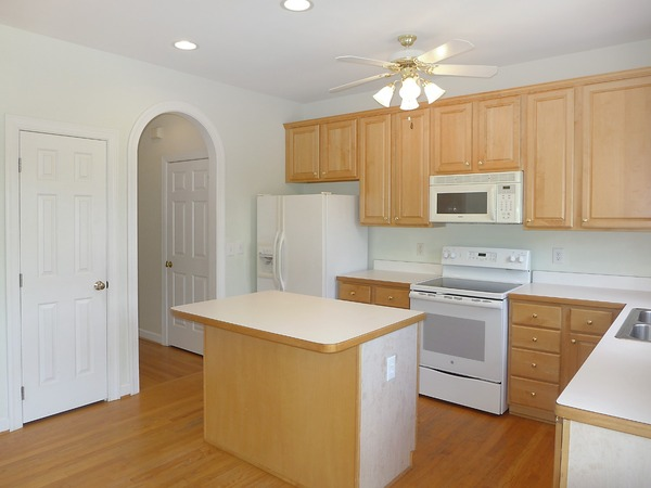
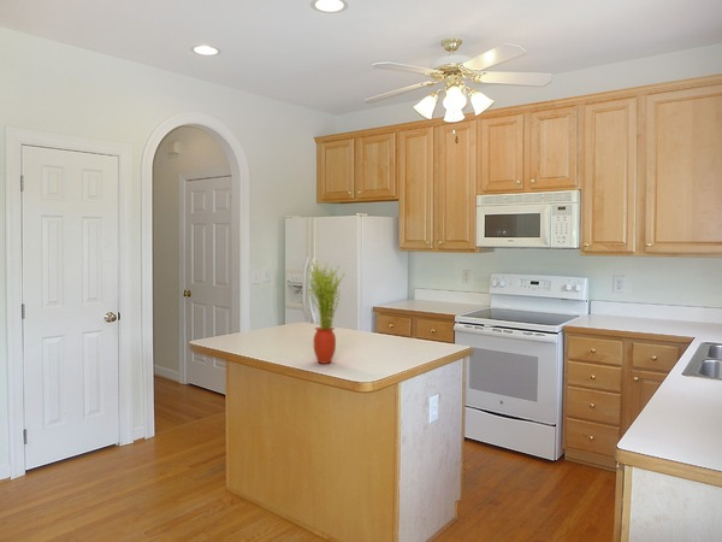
+ potted plant [307,260,347,365]
